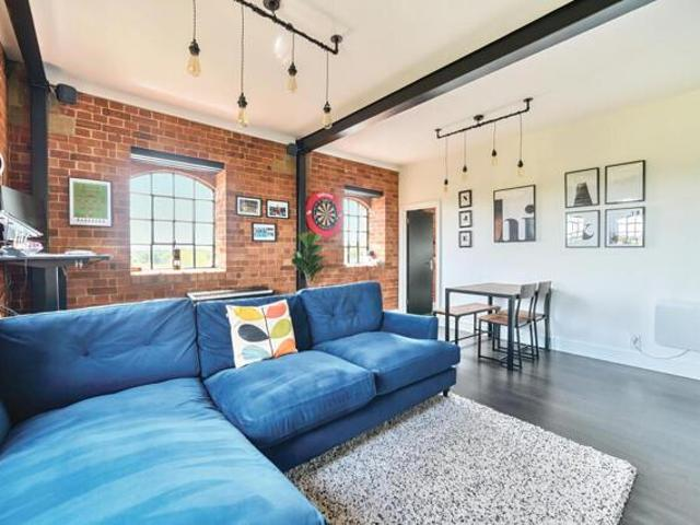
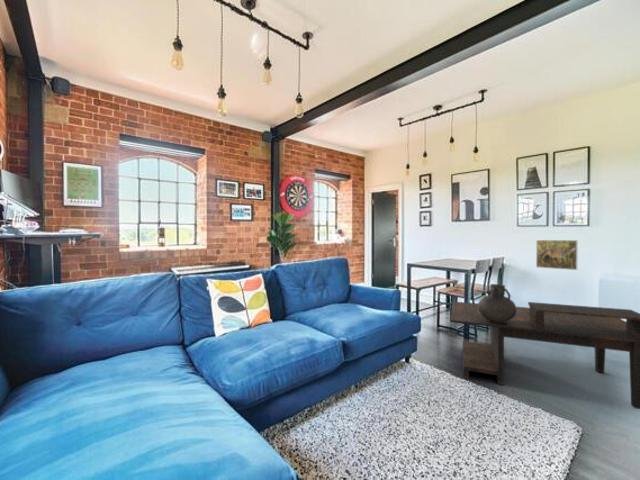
+ vase [477,283,517,323]
+ coffee table [449,301,640,410]
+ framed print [535,239,579,271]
